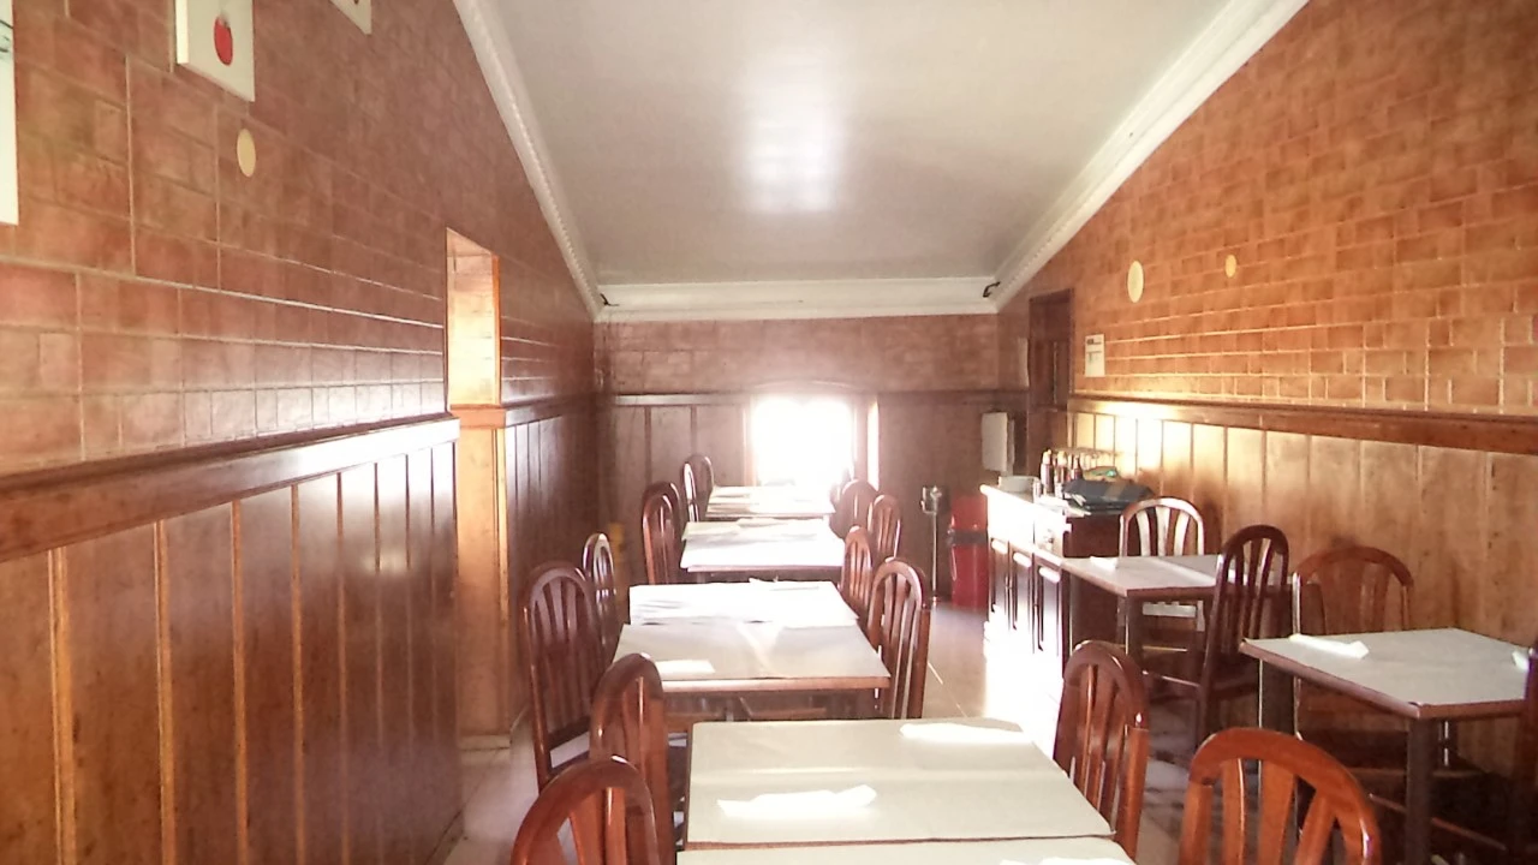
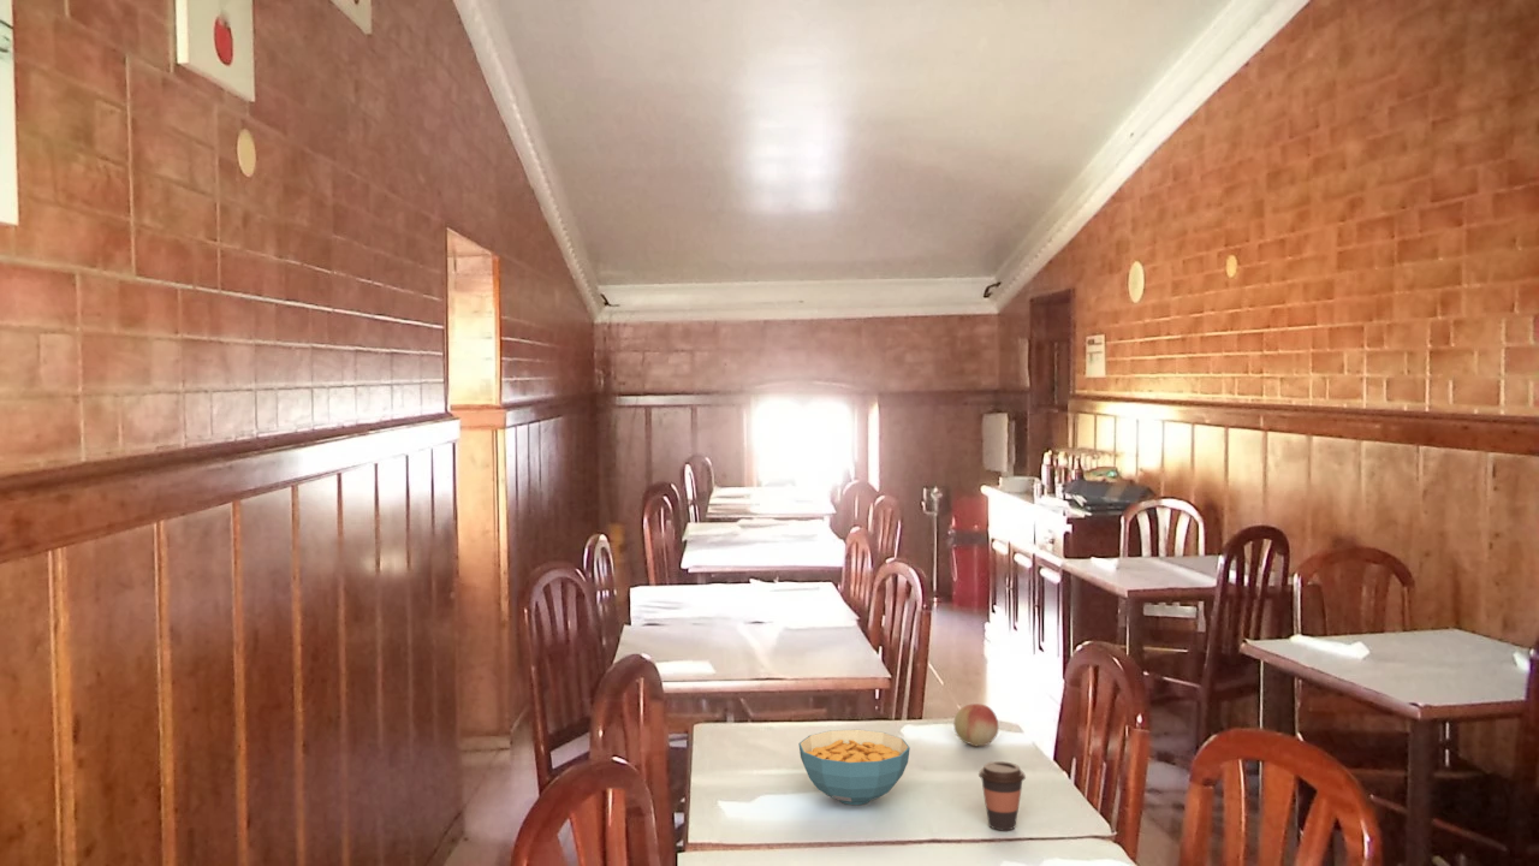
+ cereal bowl [797,729,911,806]
+ coffee cup [978,760,1027,831]
+ fruit [952,702,999,747]
